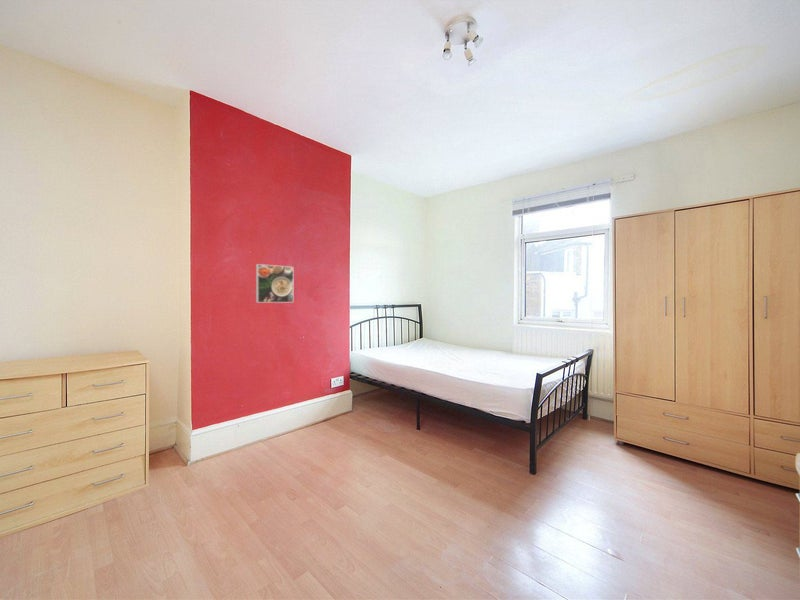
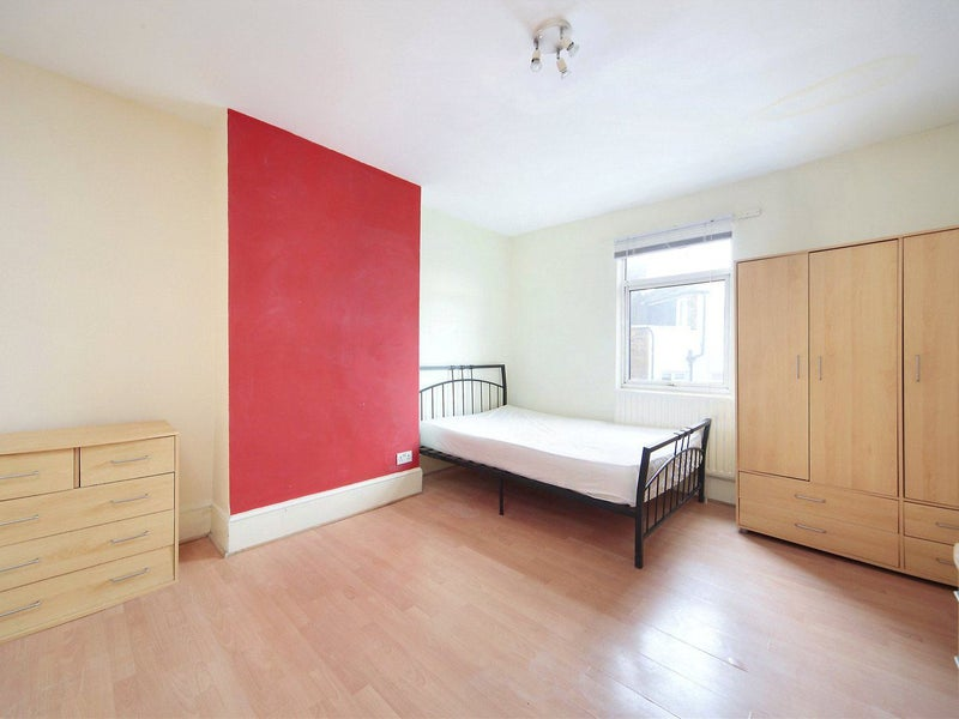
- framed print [255,263,295,304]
